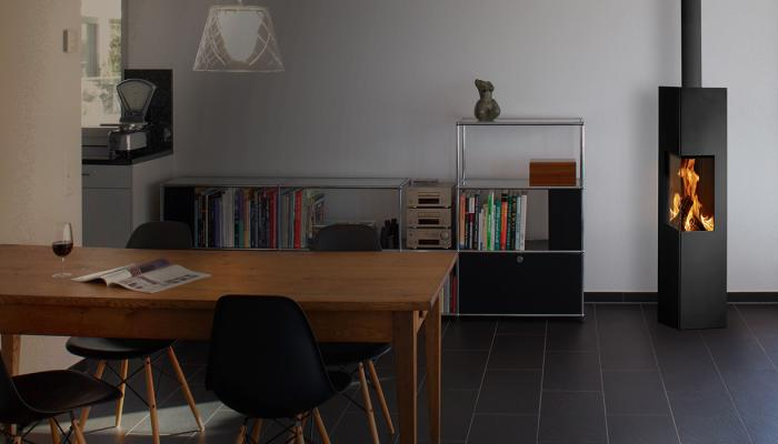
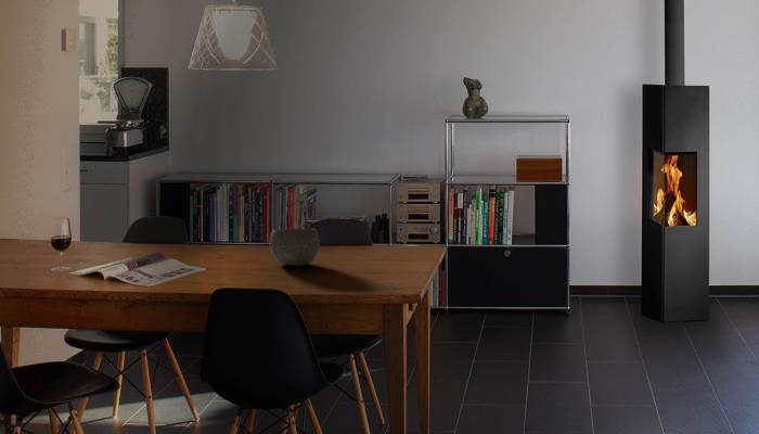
+ bowl [268,228,321,267]
